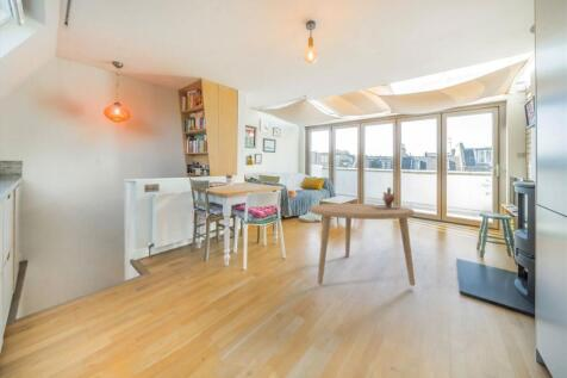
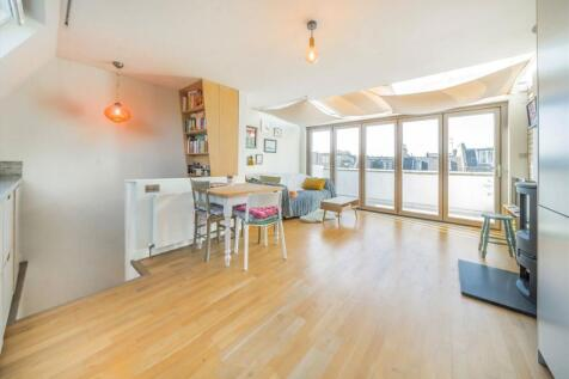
- ceramic jug [373,186,401,210]
- dining table [309,203,416,287]
